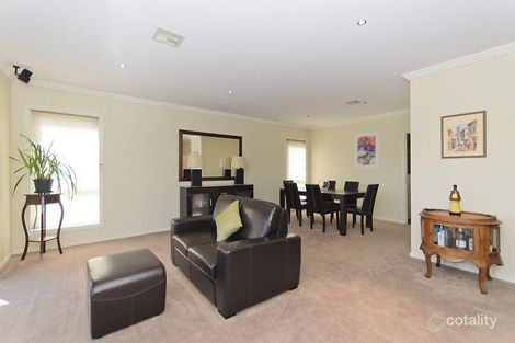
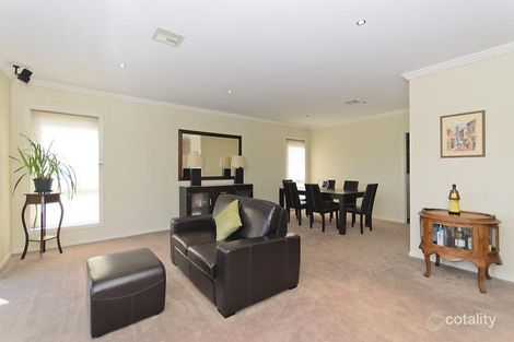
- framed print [353,129,381,170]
